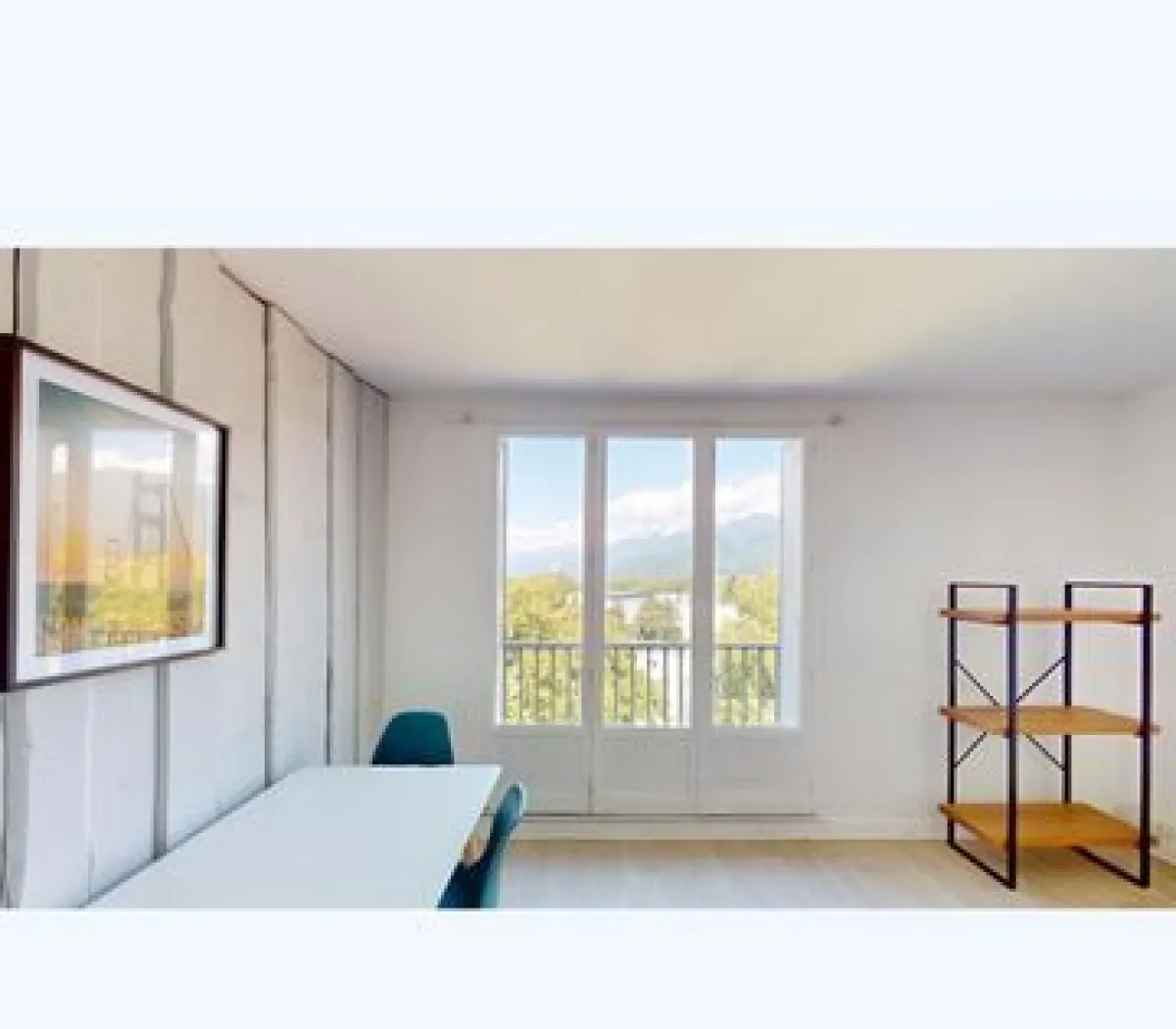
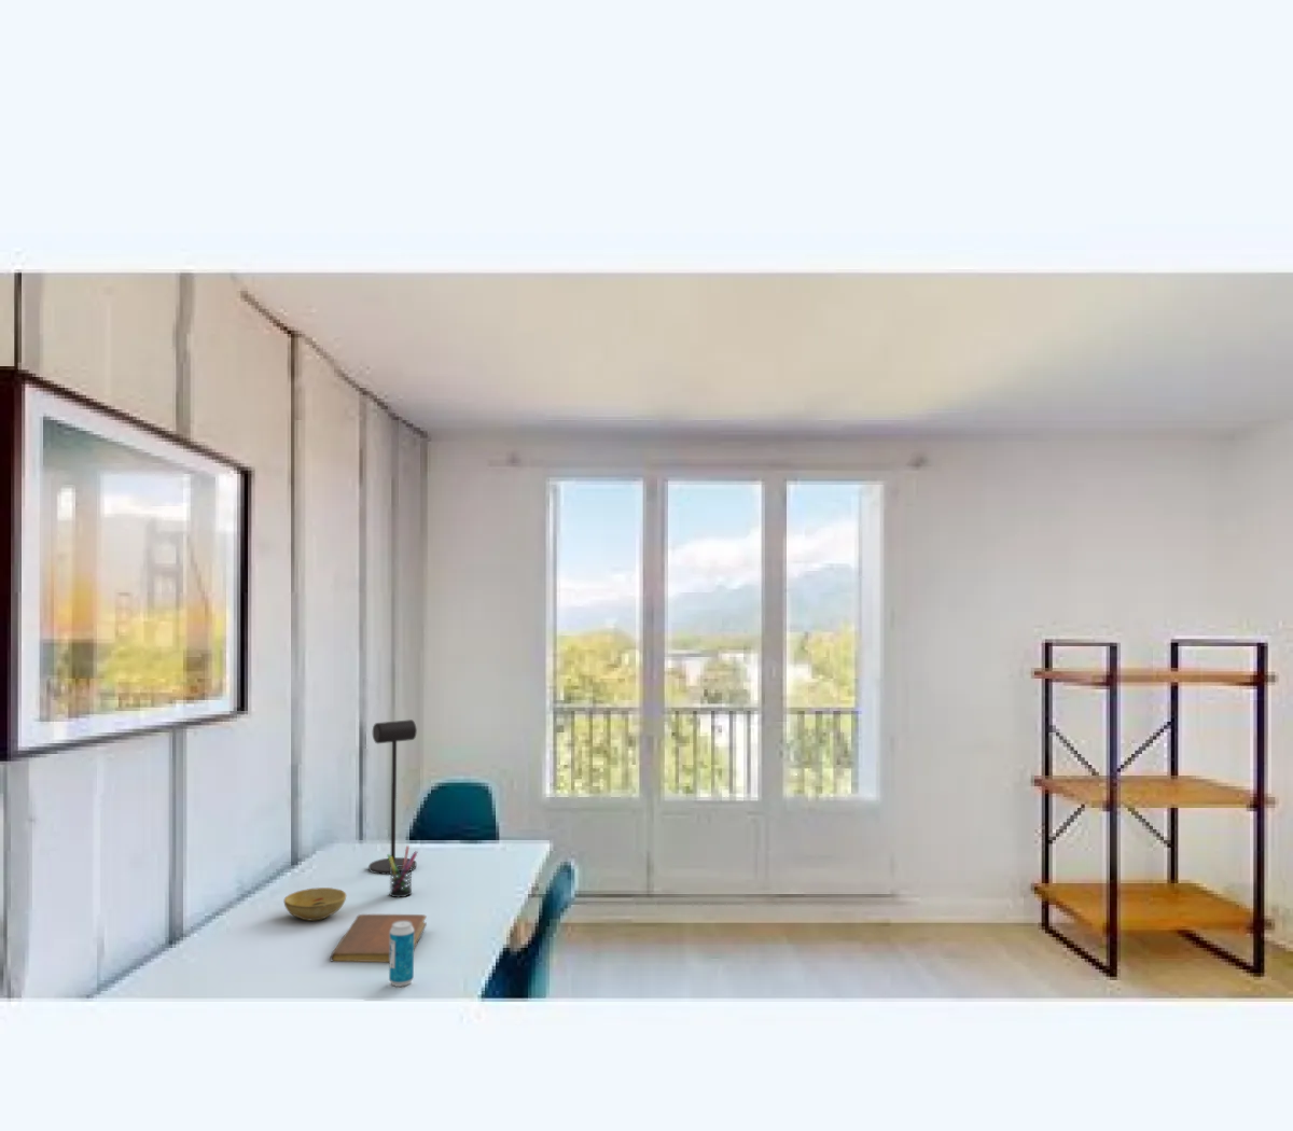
+ desk lamp [367,719,418,876]
+ bowl [283,887,347,921]
+ pen holder [386,844,418,898]
+ beverage can [388,921,415,988]
+ notebook [330,913,428,963]
